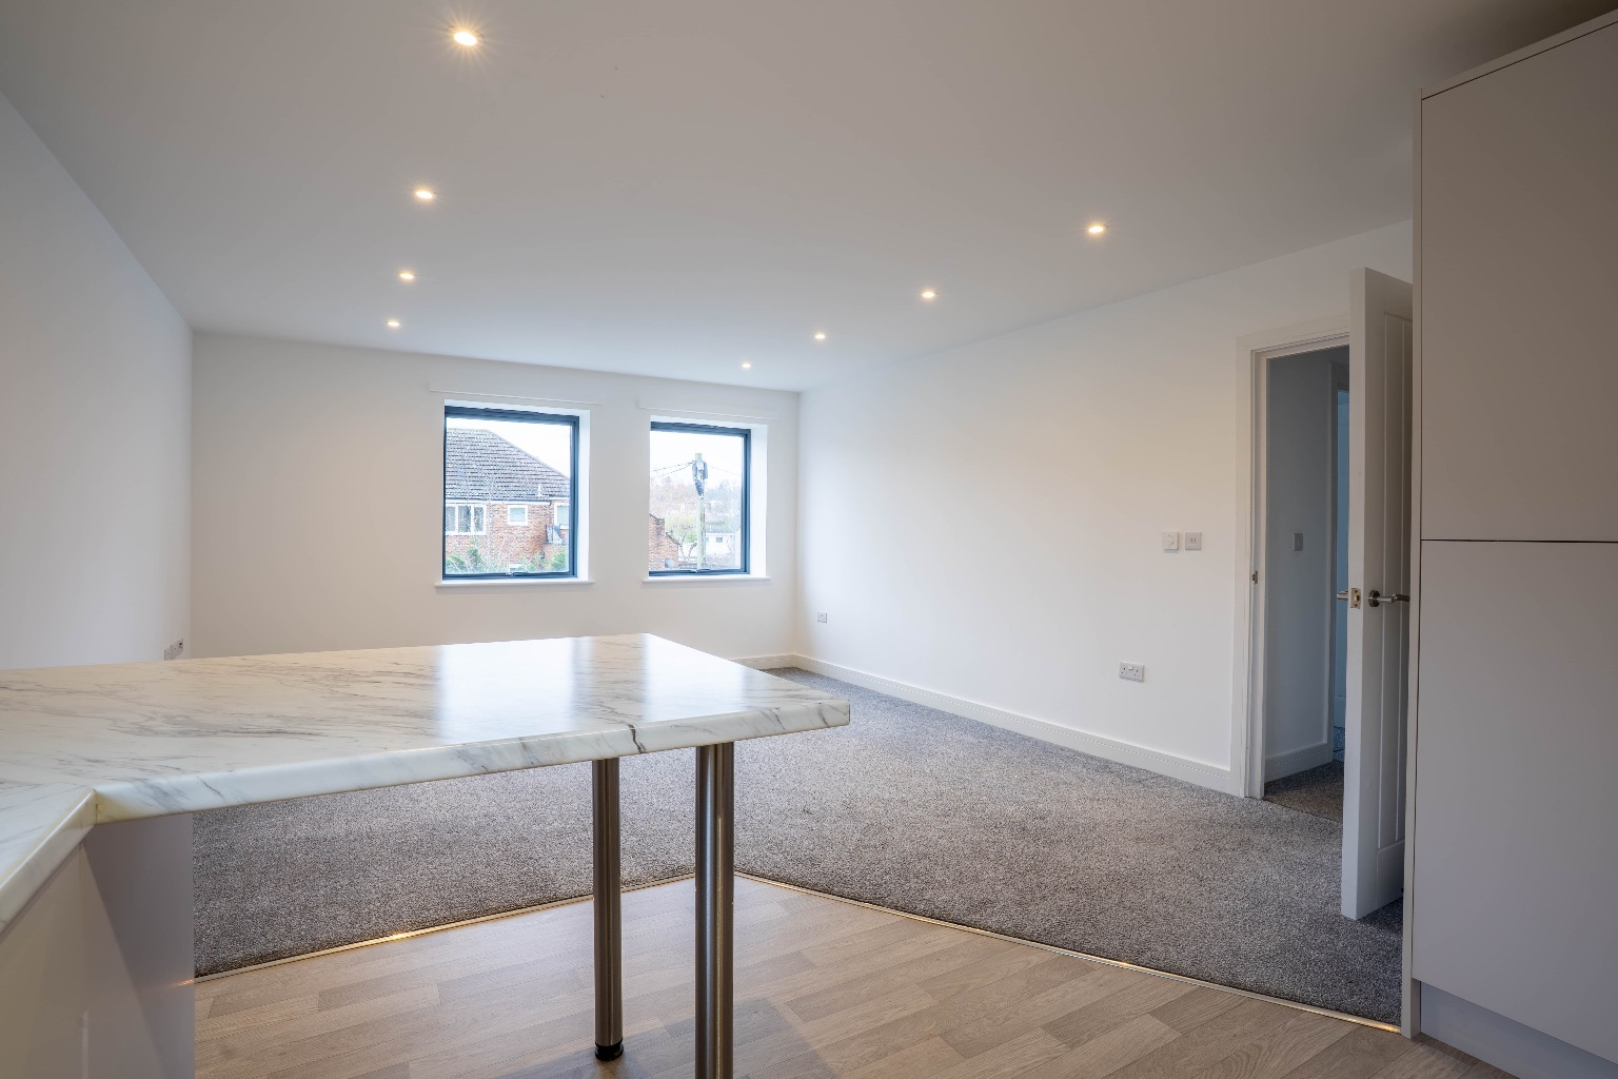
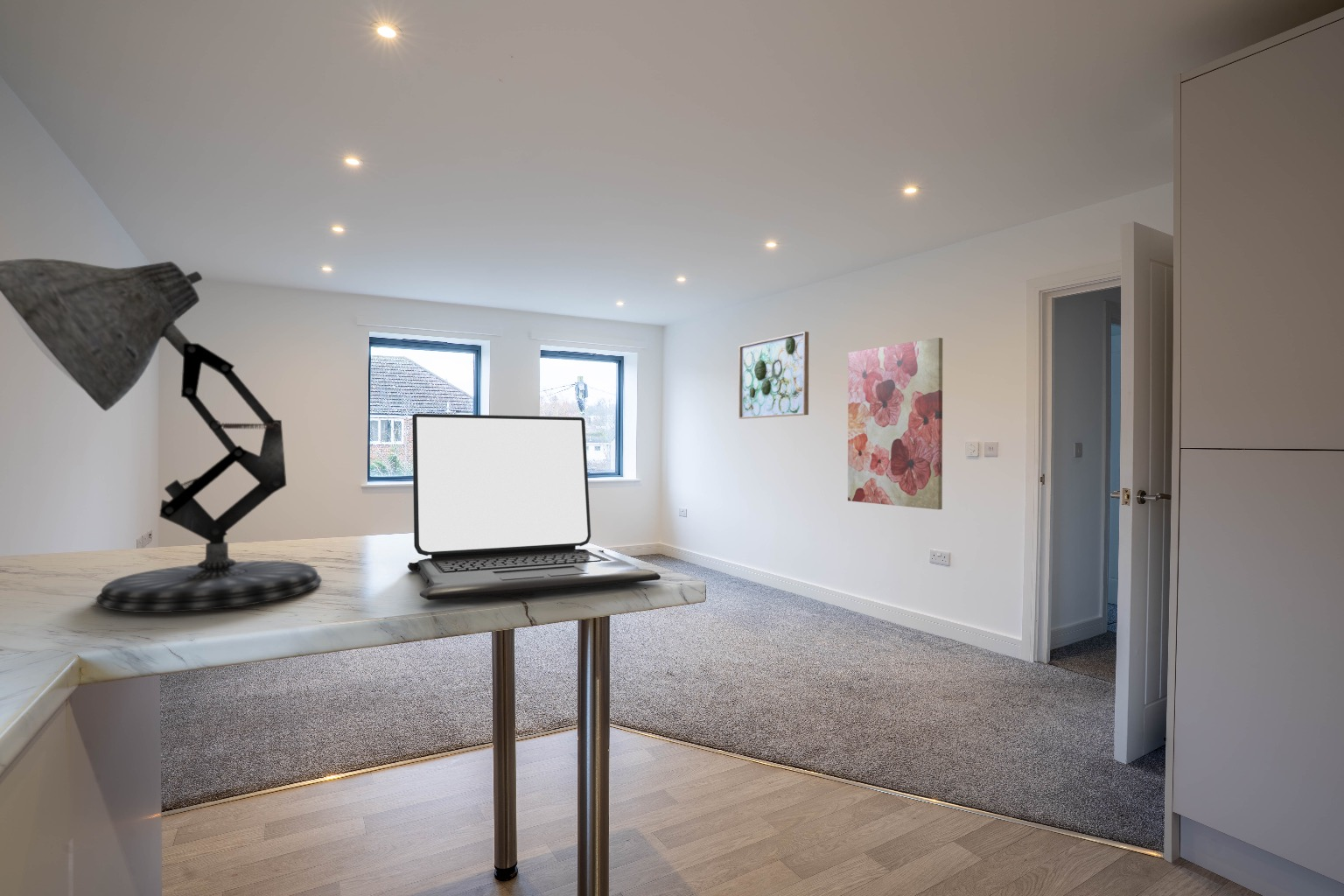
+ laptop [407,413,662,601]
+ wall art [738,331,809,420]
+ wall art [847,337,943,510]
+ desk lamp [0,257,323,613]
